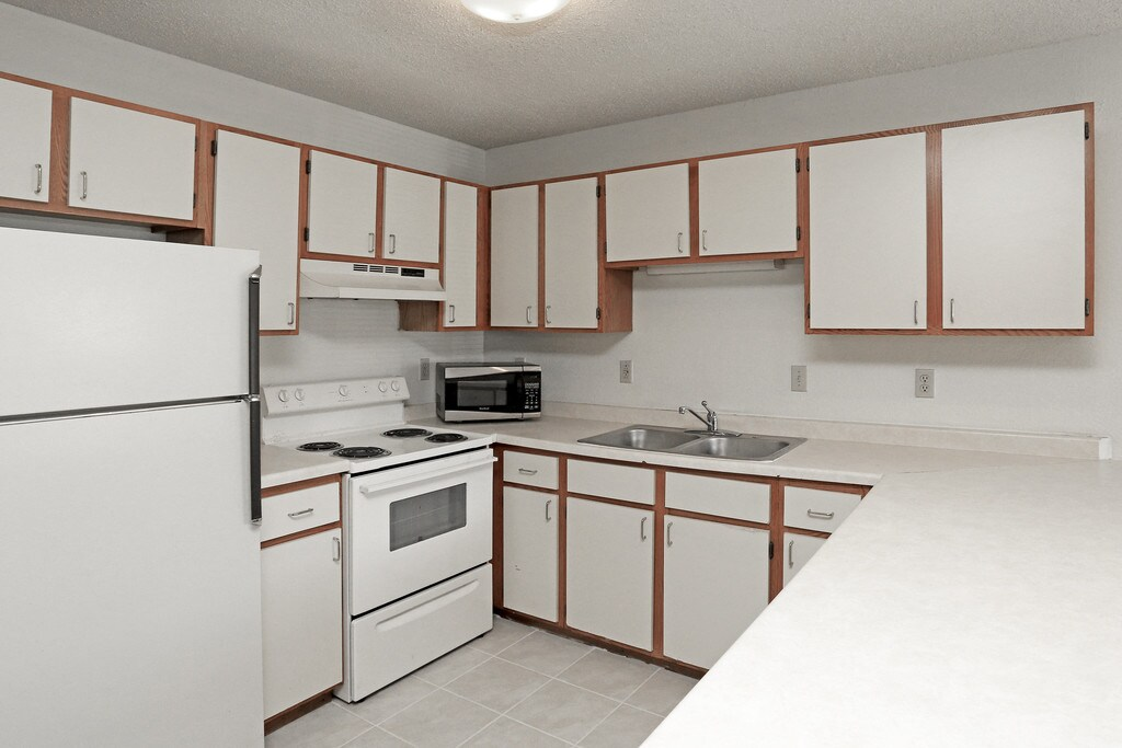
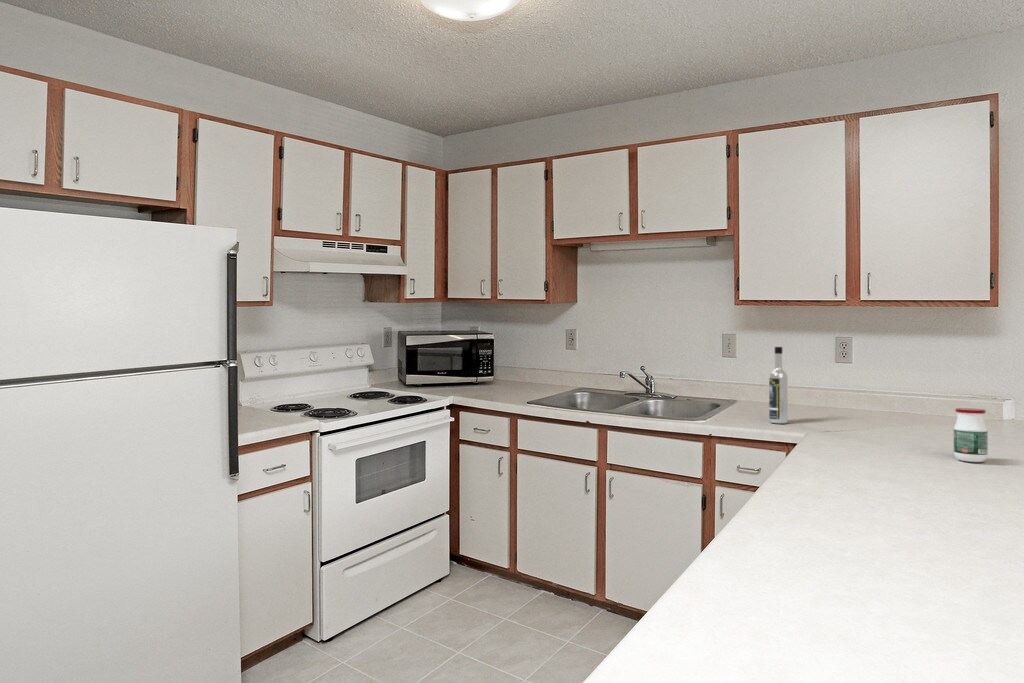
+ jar [953,407,989,463]
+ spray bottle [768,346,789,424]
